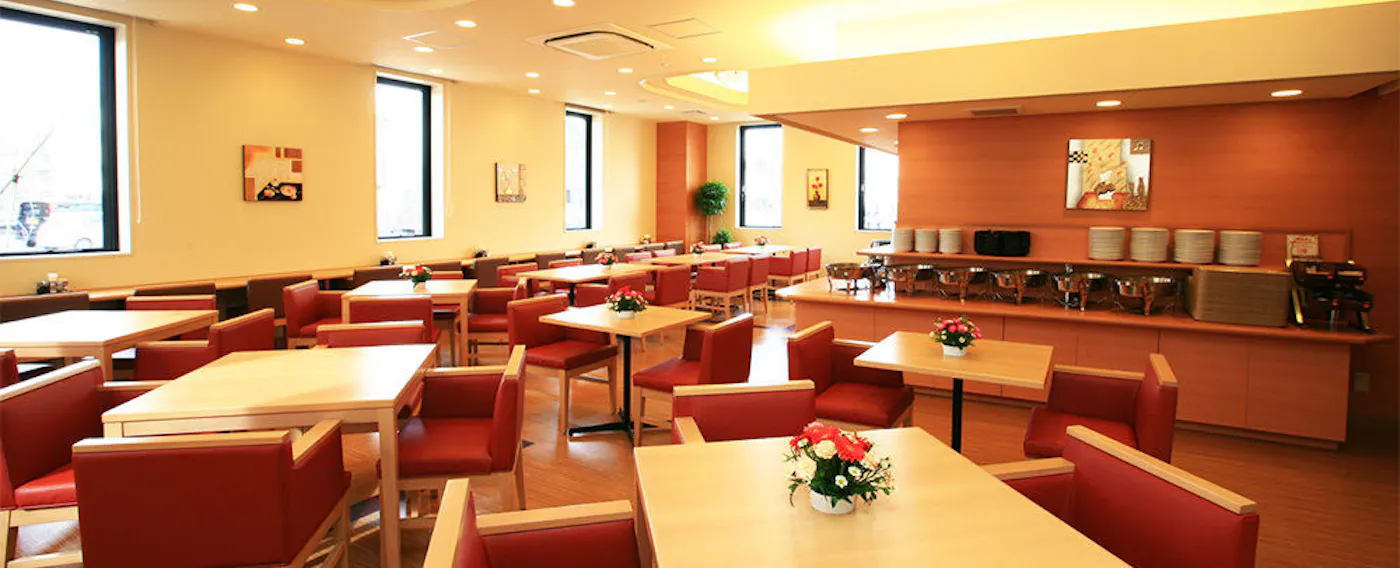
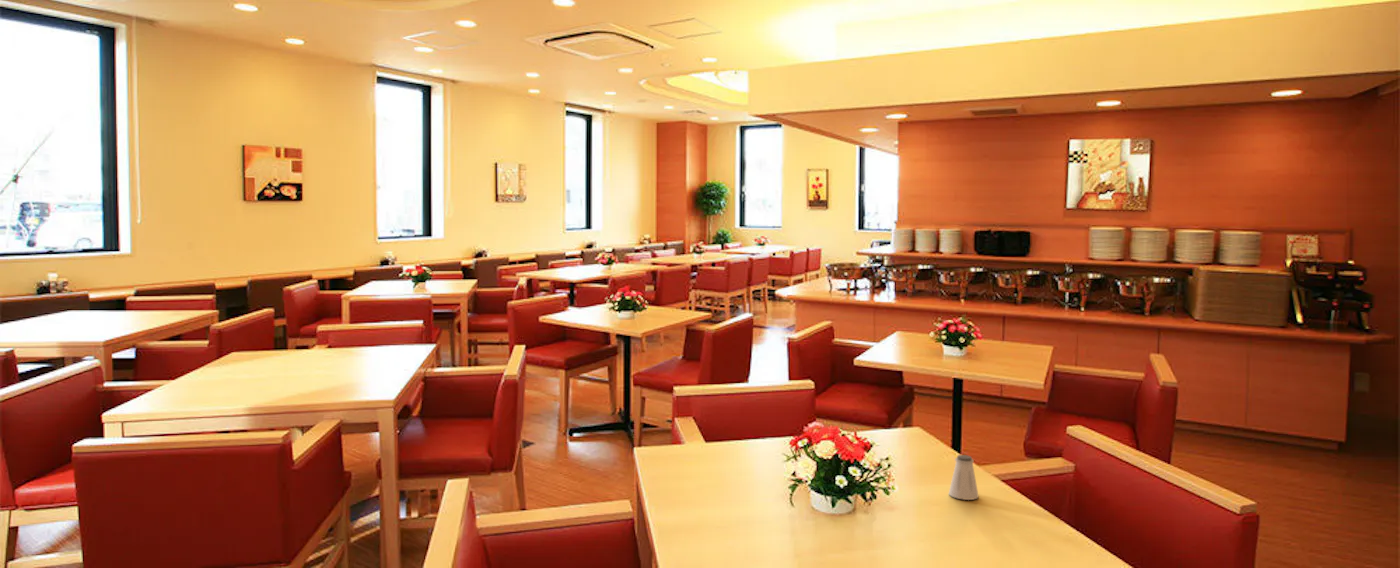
+ saltshaker [948,454,979,501]
